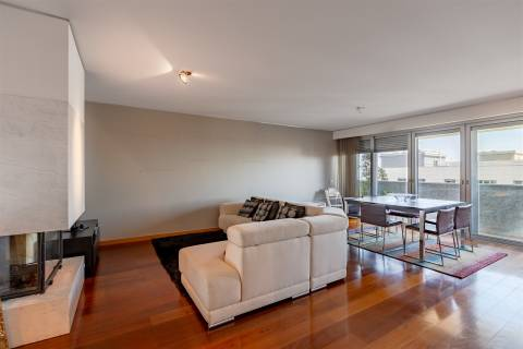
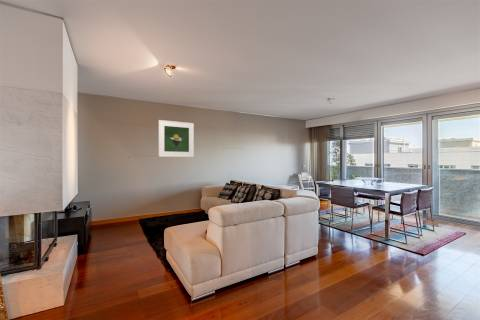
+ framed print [158,119,195,158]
